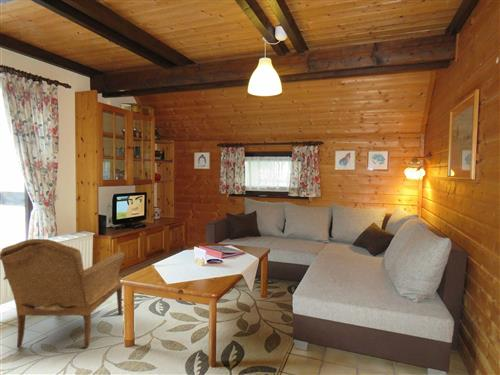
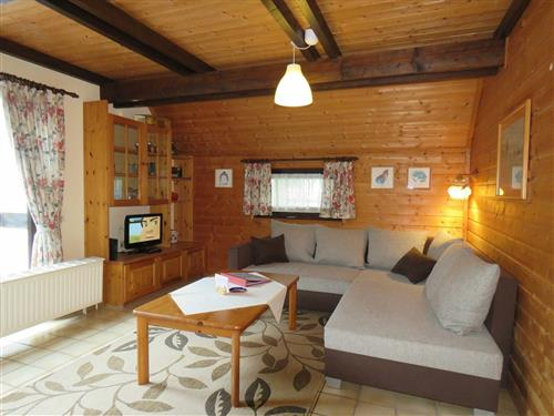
- armchair [0,238,126,349]
